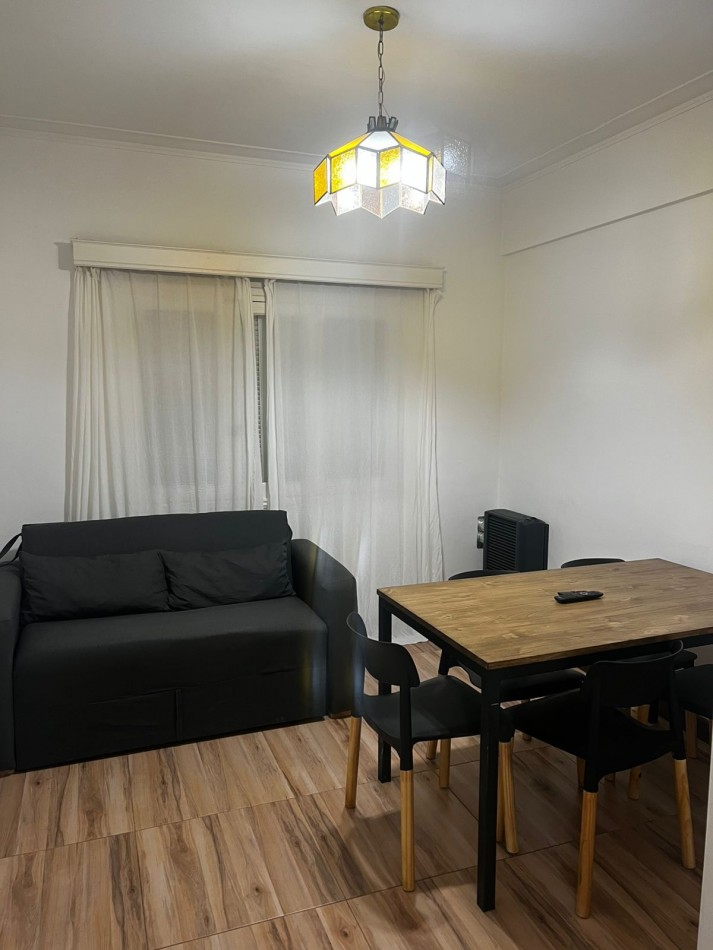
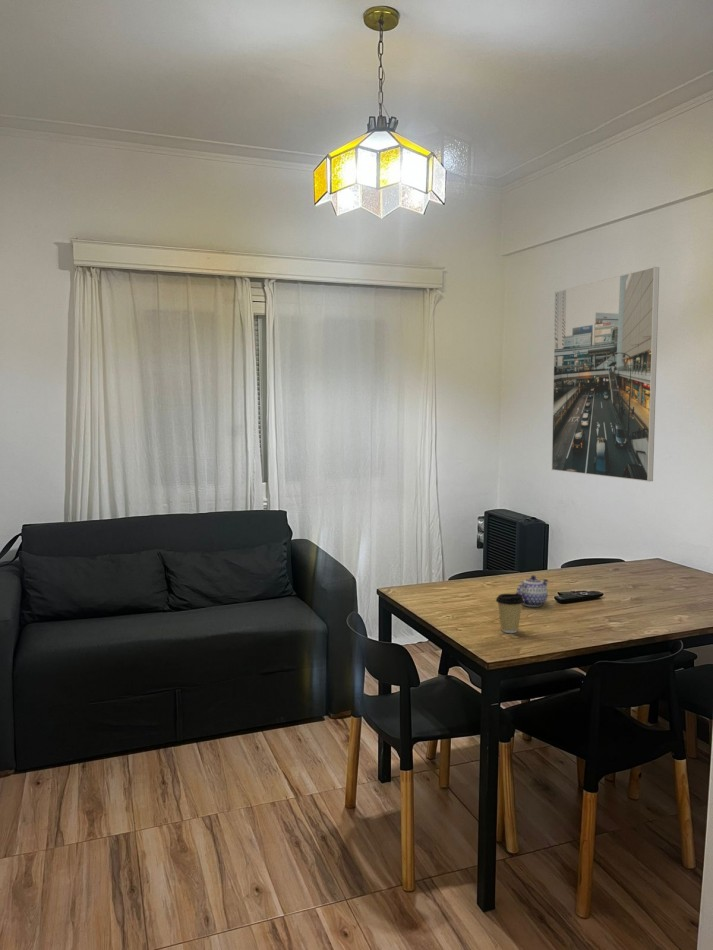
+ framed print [551,266,660,482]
+ teapot [515,574,549,608]
+ coffee cup [495,593,524,634]
